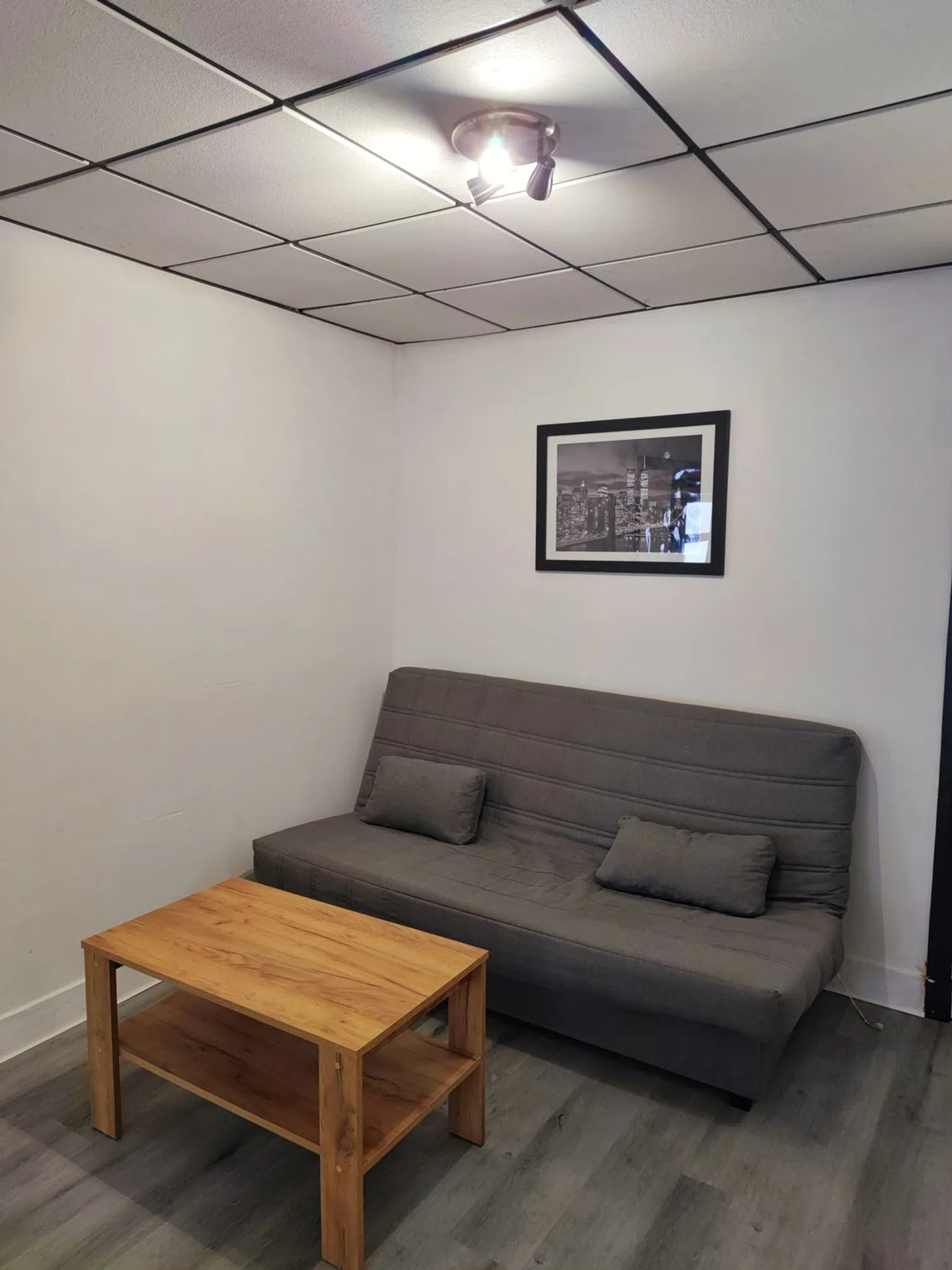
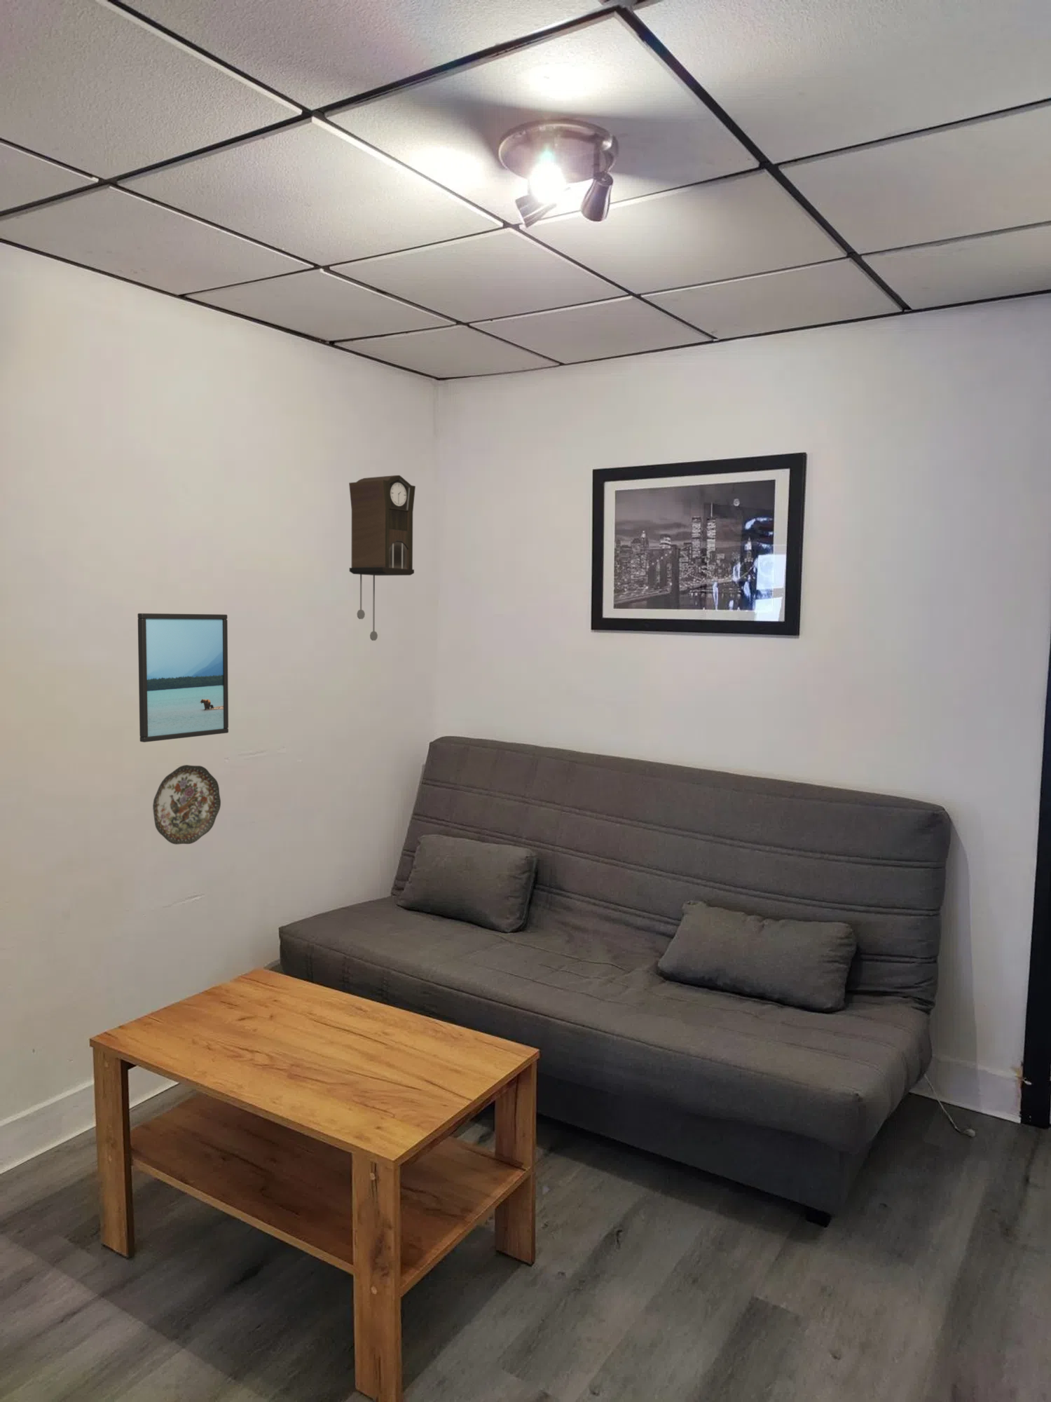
+ pendulum clock [348,475,416,641]
+ decorative plate [152,764,222,846]
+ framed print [137,613,230,743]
